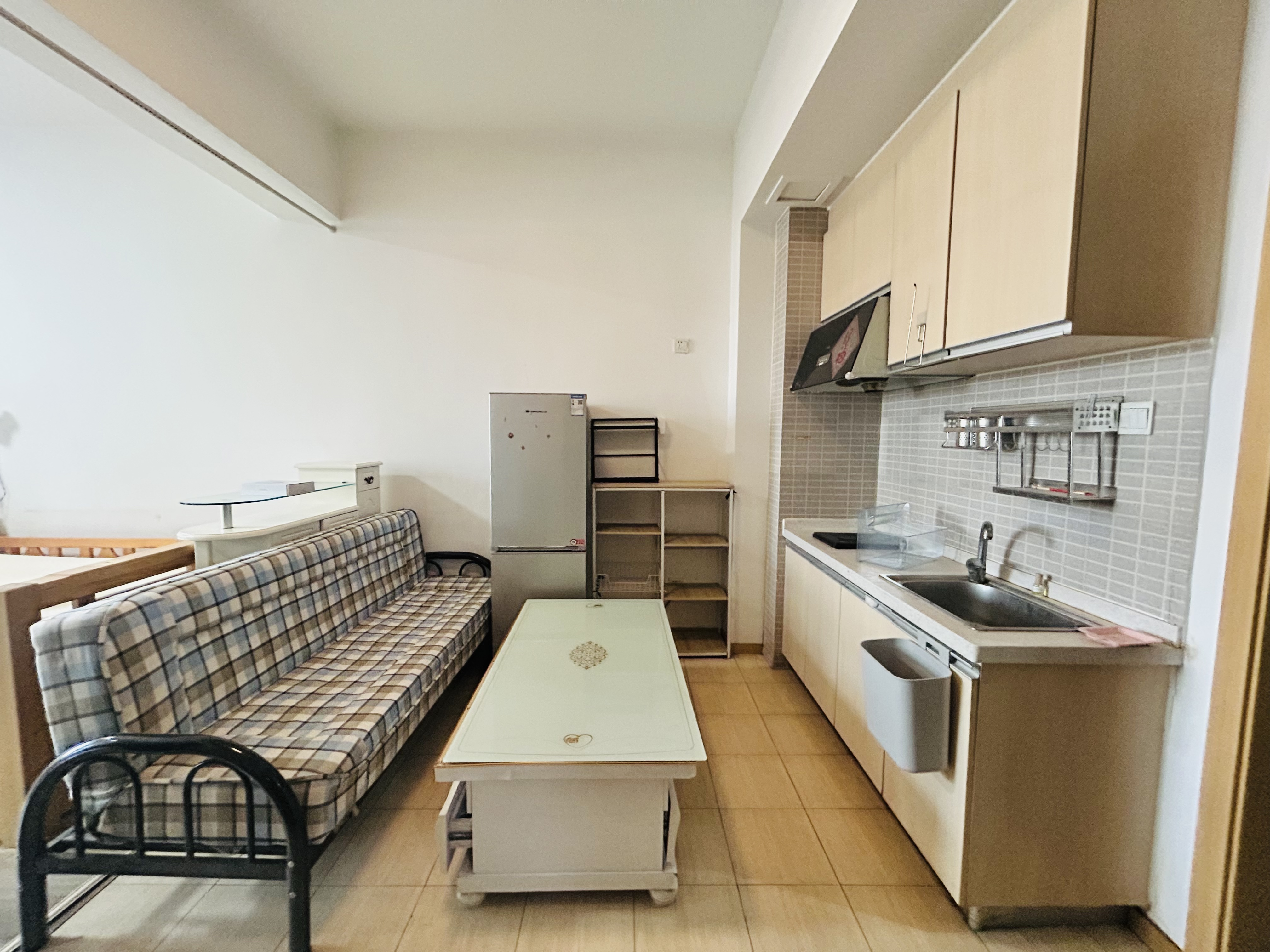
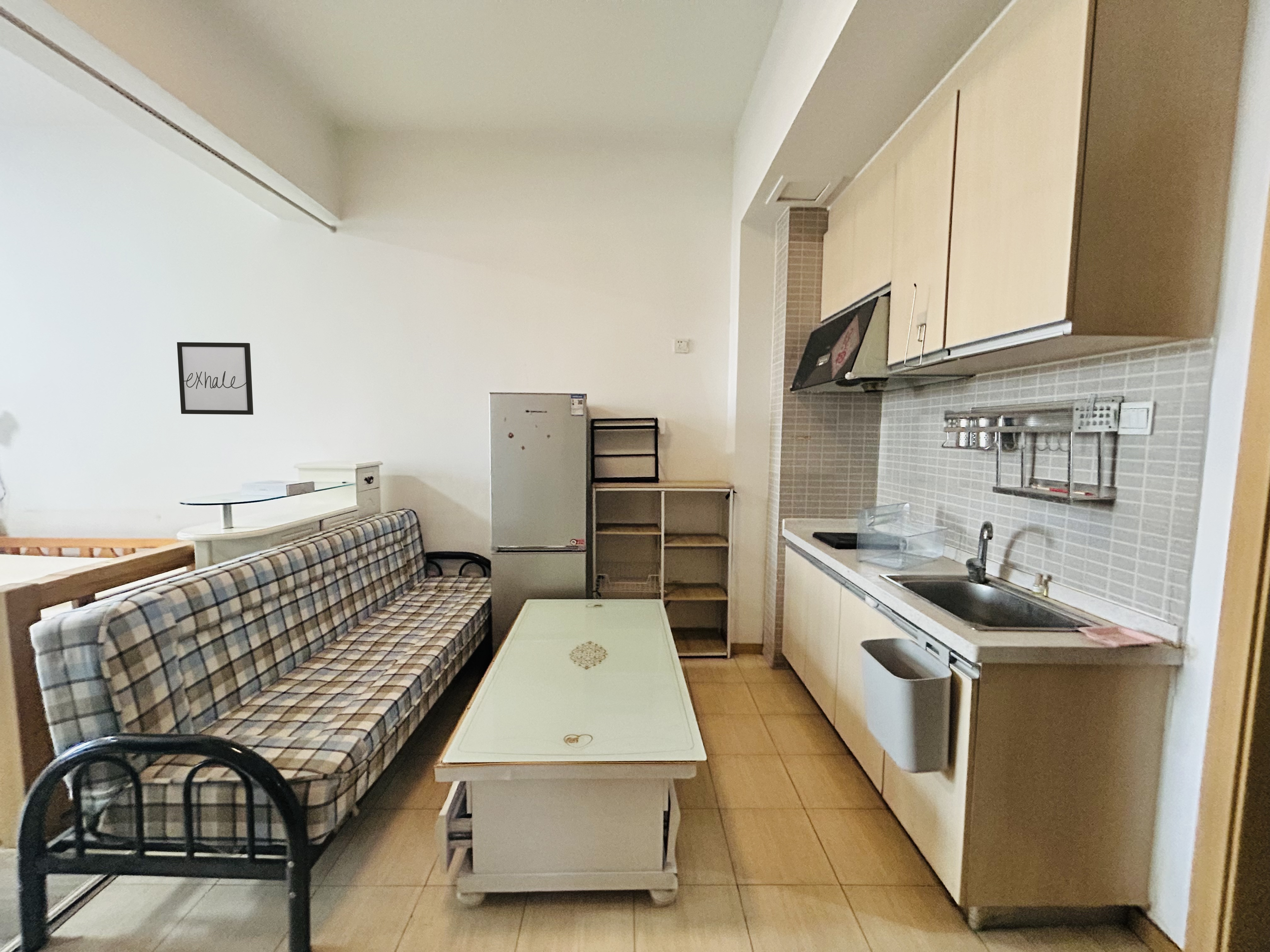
+ wall art [177,342,254,415]
